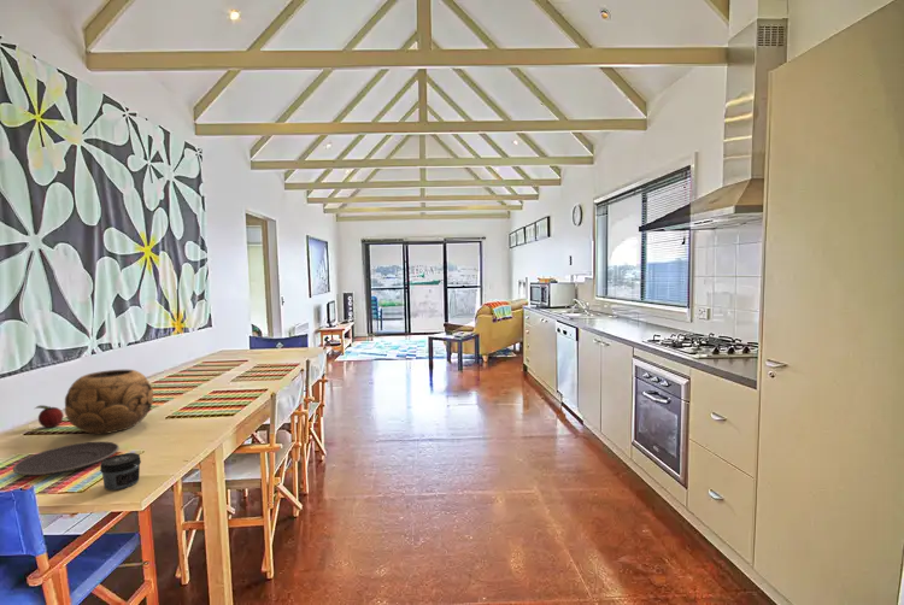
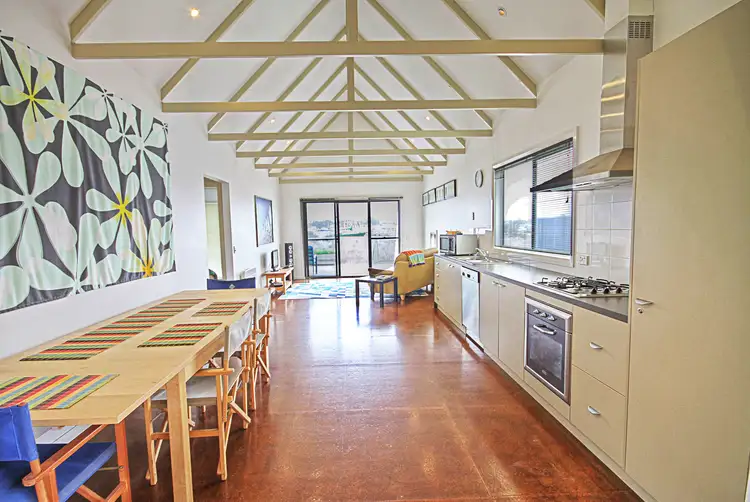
- plate [11,440,121,477]
- jar [99,452,142,492]
- fruit [34,404,65,429]
- decorative bowl [64,369,154,435]
